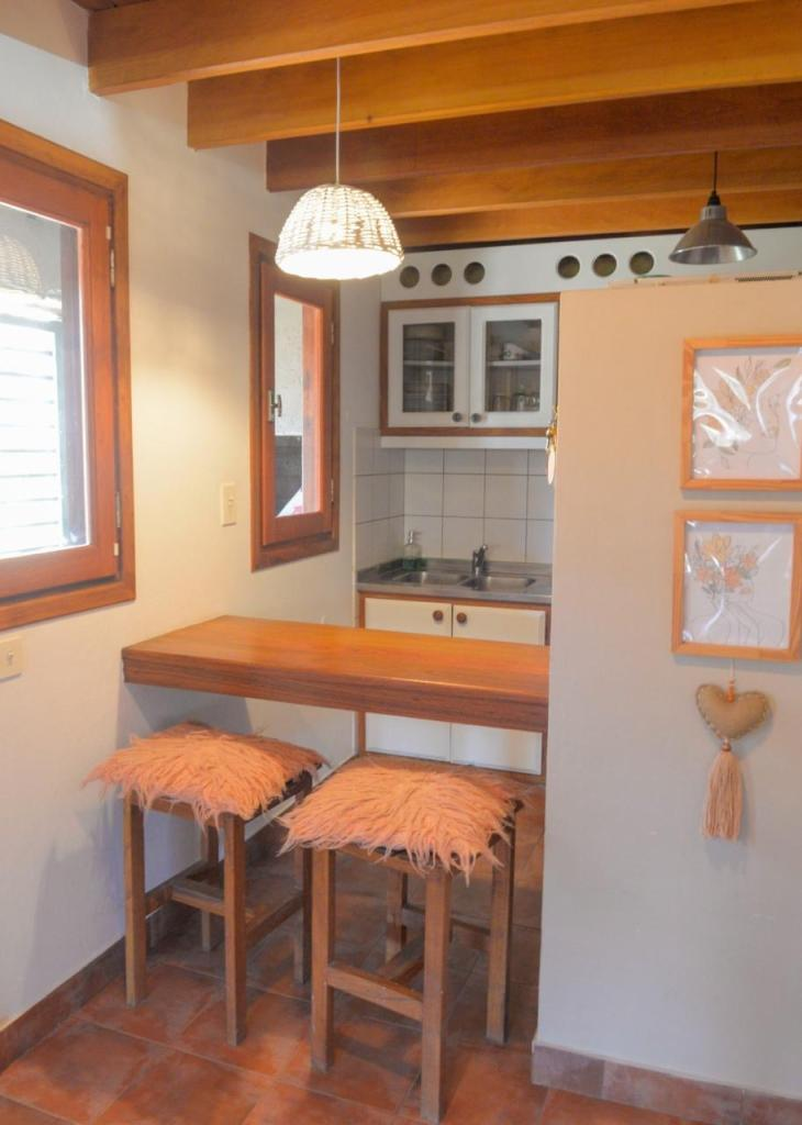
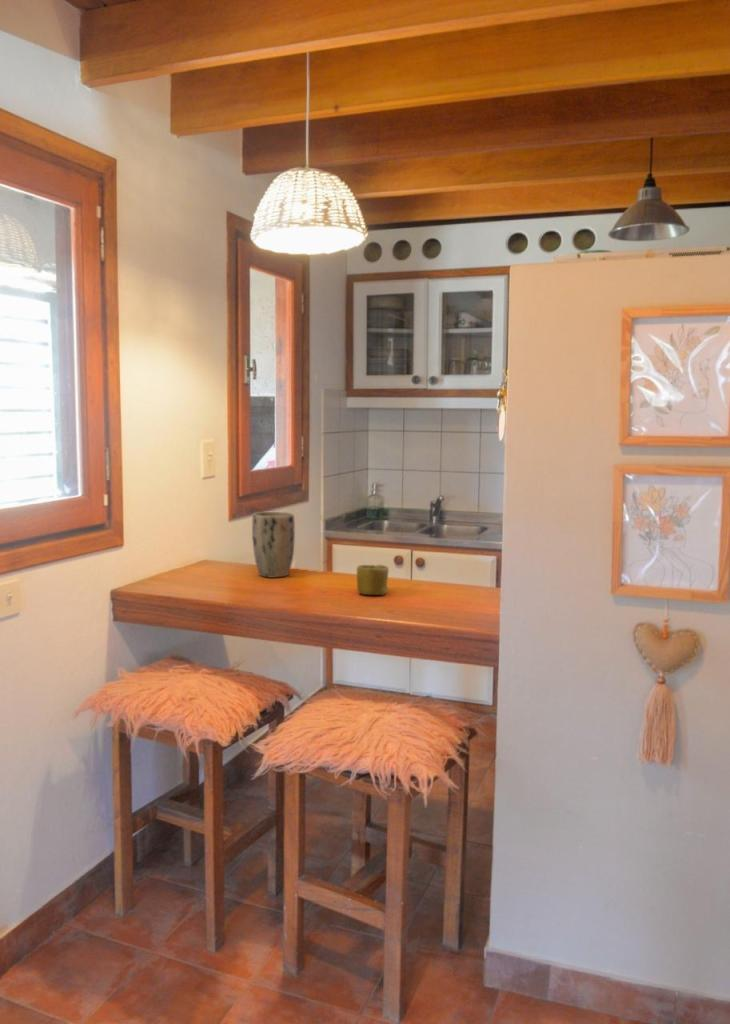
+ plant pot [251,511,296,579]
+ mug [356,564,390,596]
